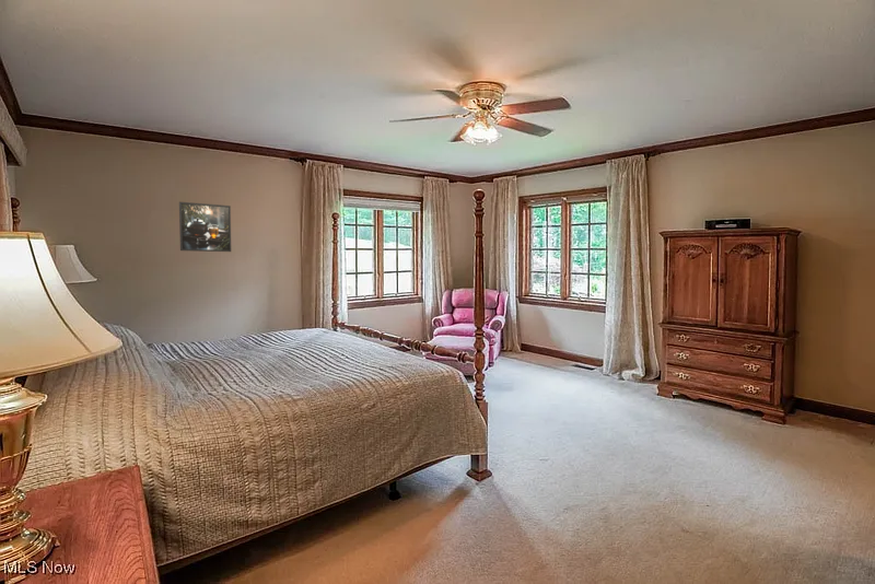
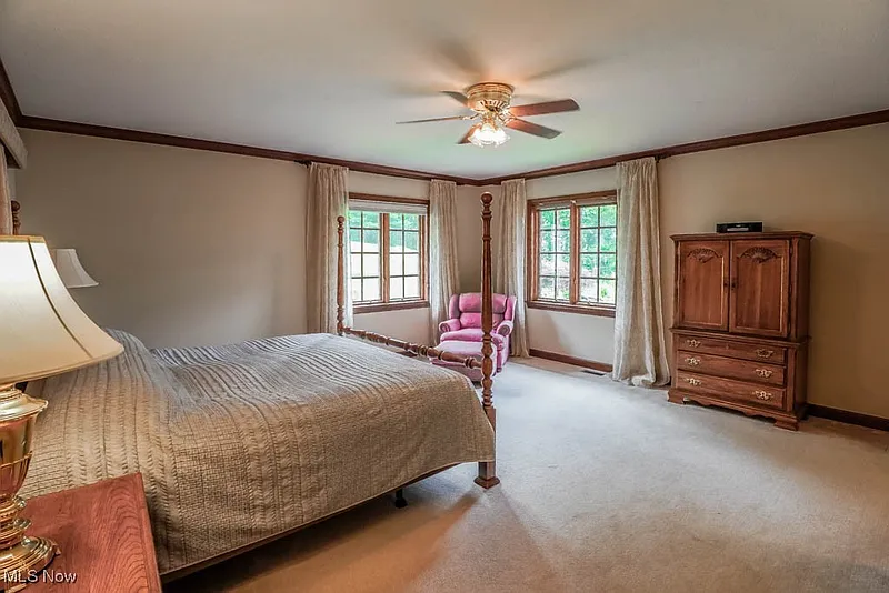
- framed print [178,201,232,253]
